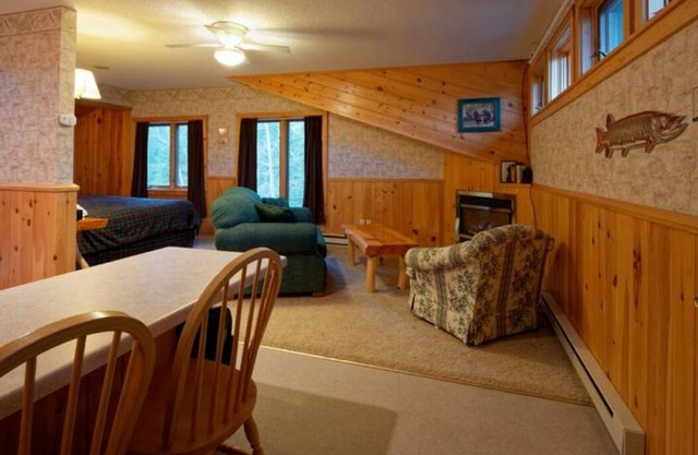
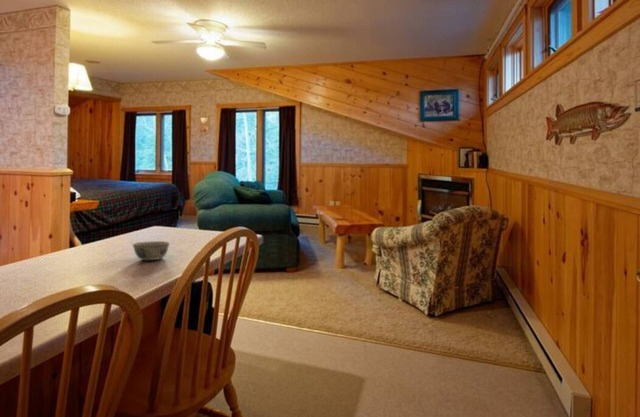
+ bowl [131,240,171,261]
